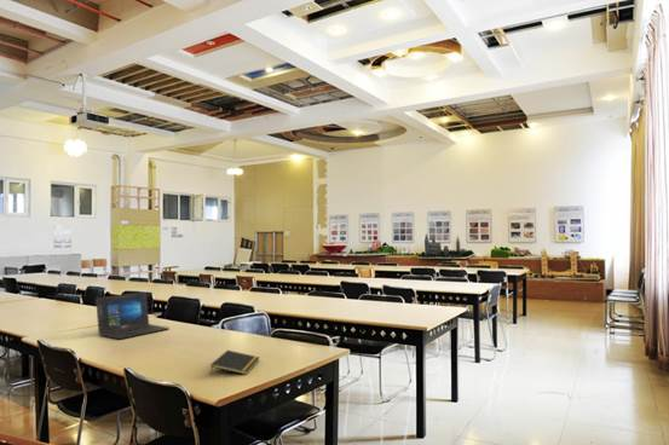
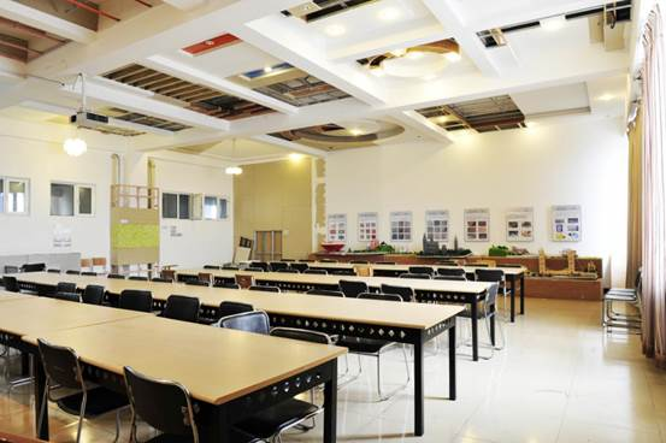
- laptop [94,291,171,340]
- notepad [209,349,261,376]
